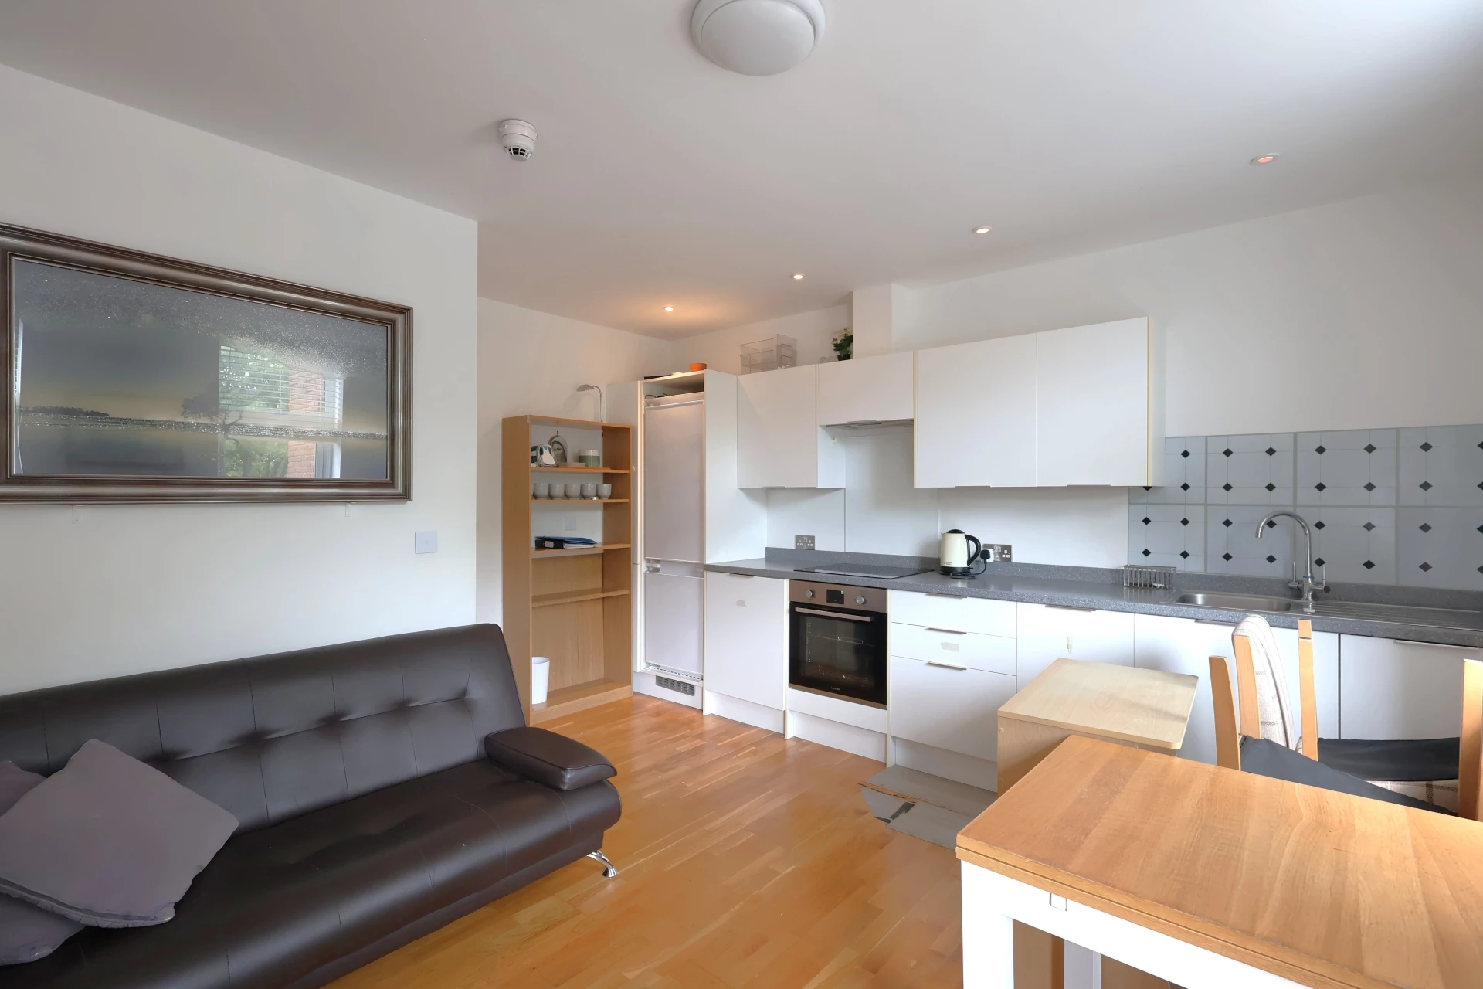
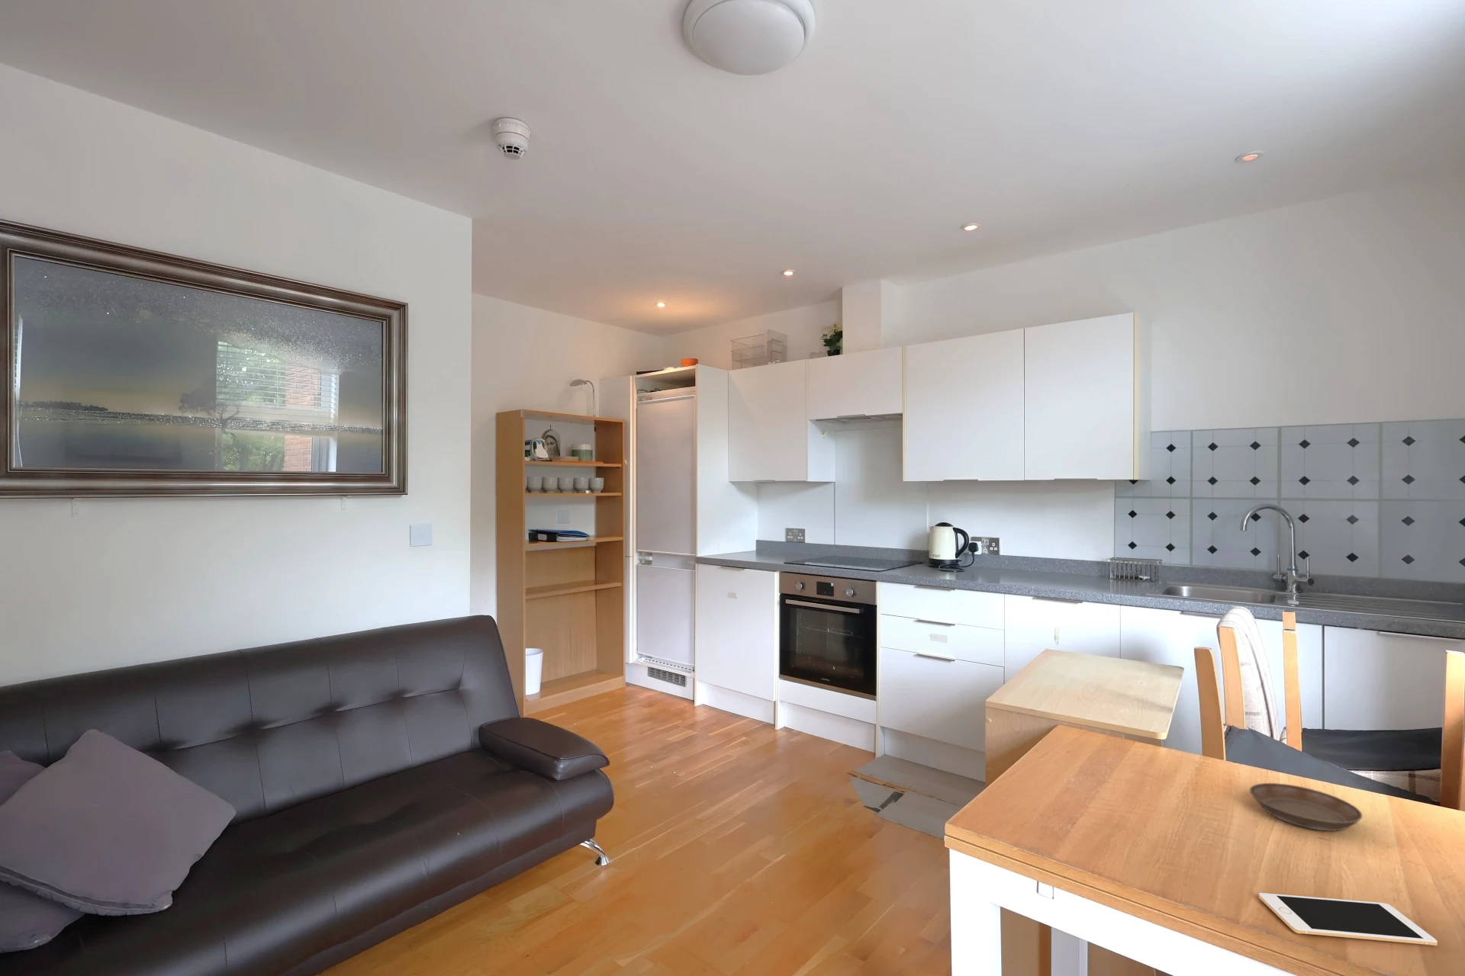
+ saucer [1249,782,1363,832]
+ cell phone [1258,892,1439,947]
